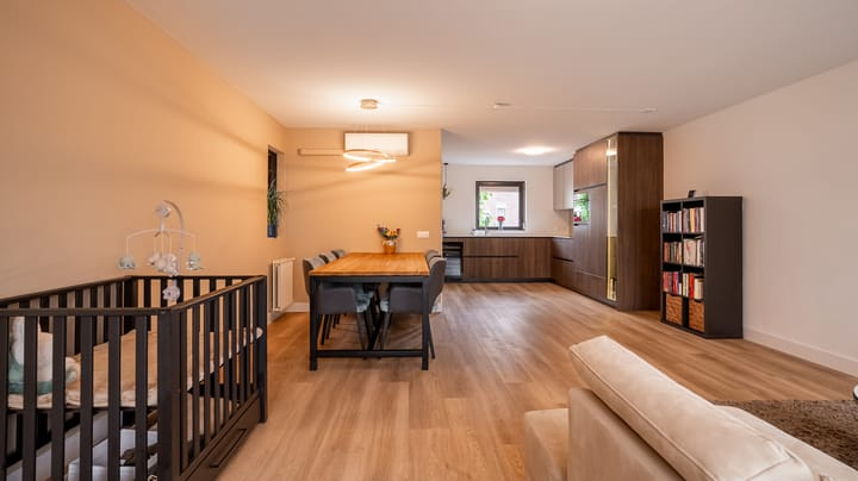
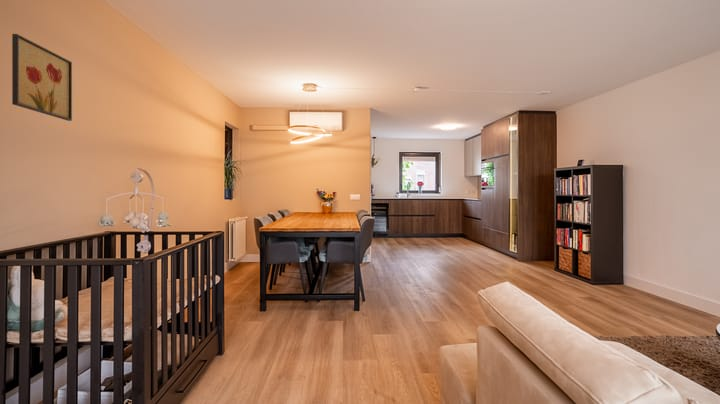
+ wall art [11,33,73,122]
